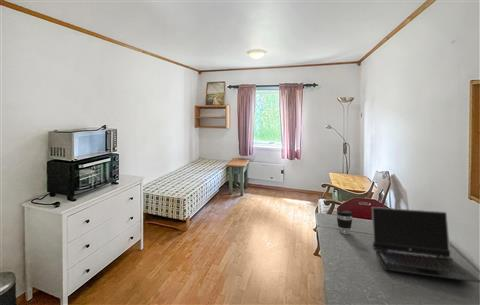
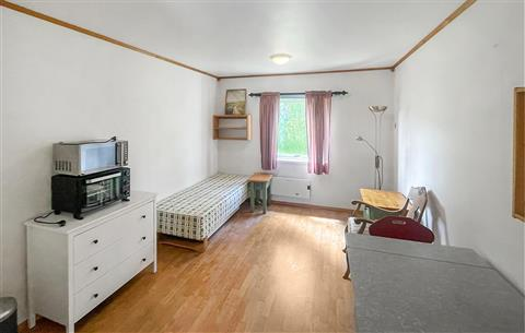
- laptop computer [371,206,480,284]
- coffee cup [336,209,354,235]
